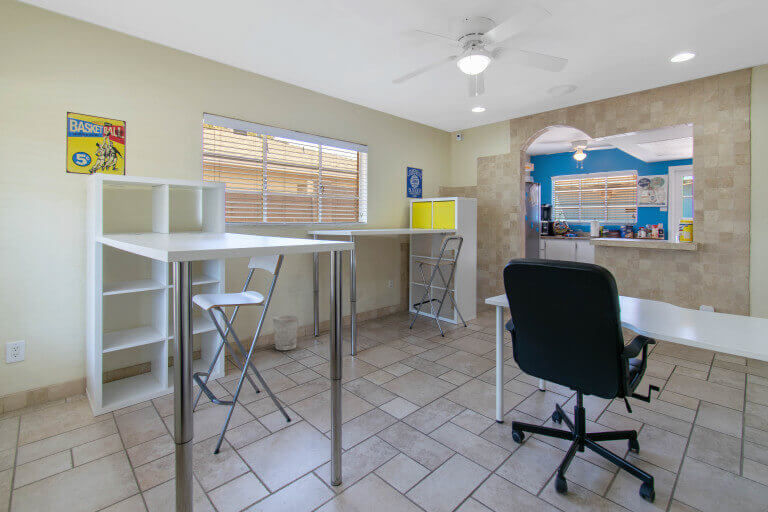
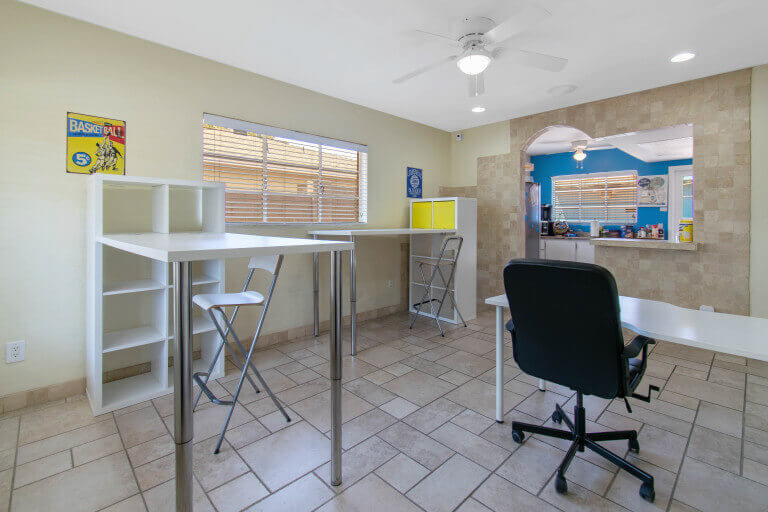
- wastebasket [272,314,300,351]
